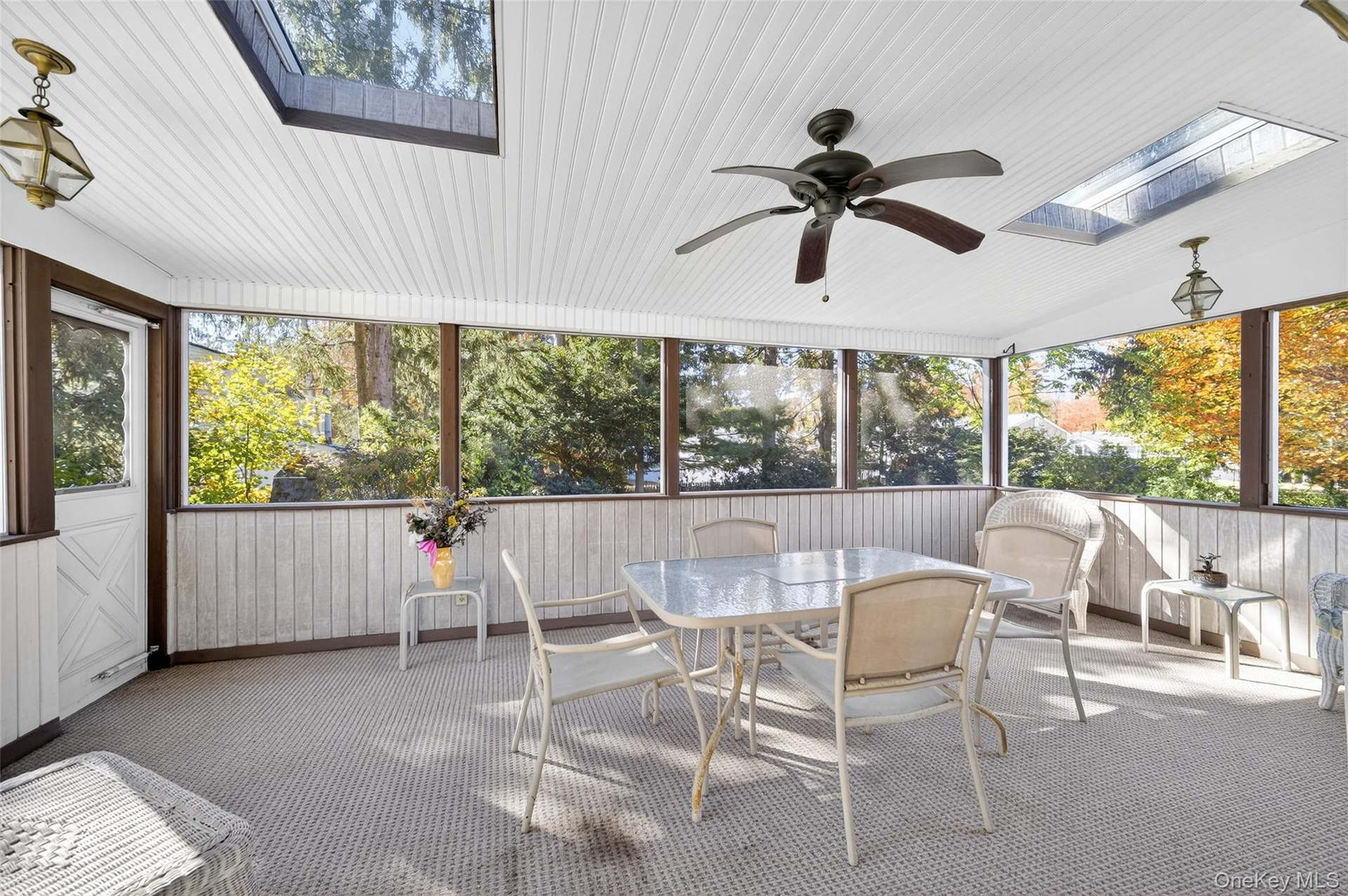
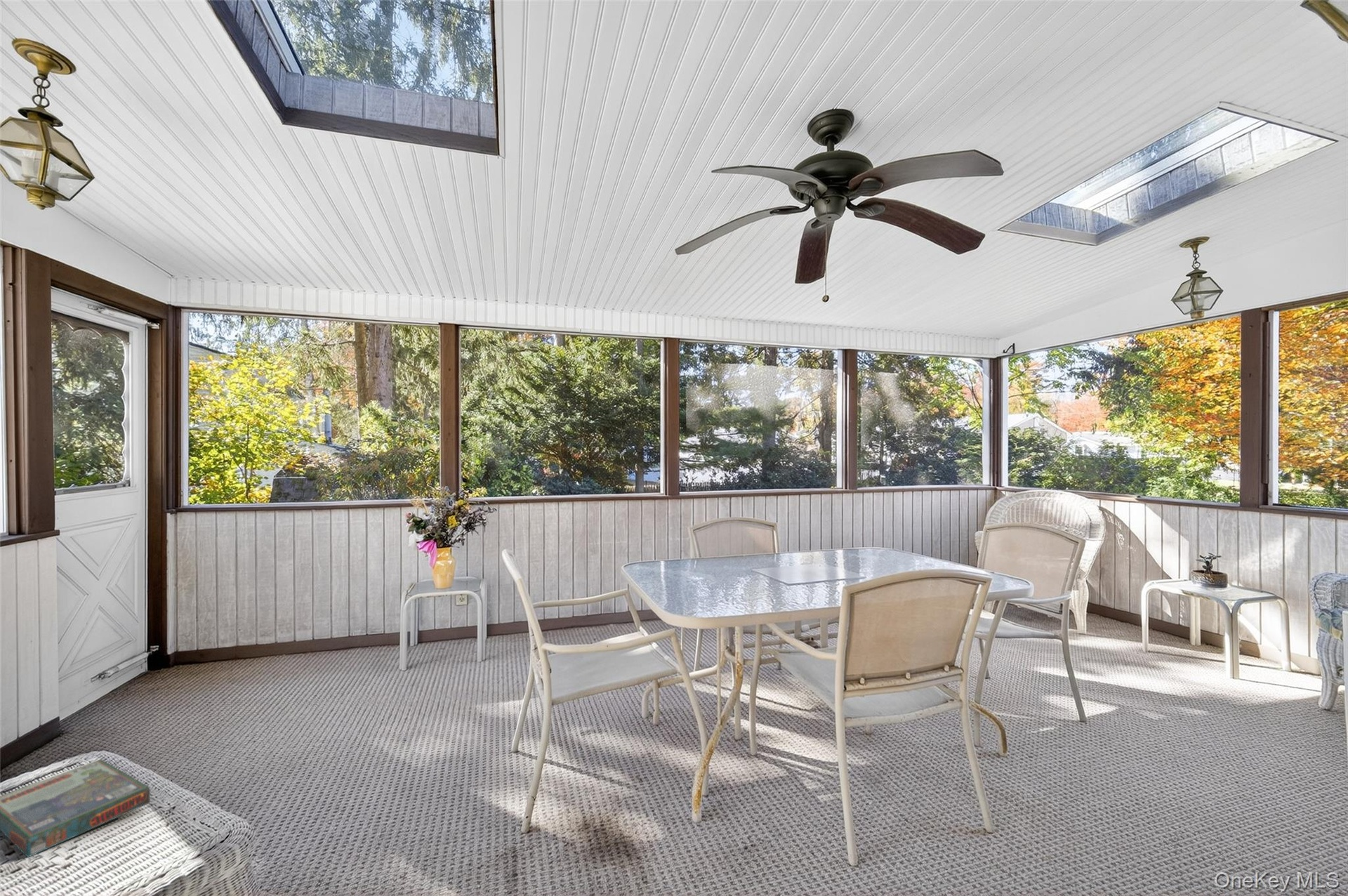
+ board game [0,758,151,858]
